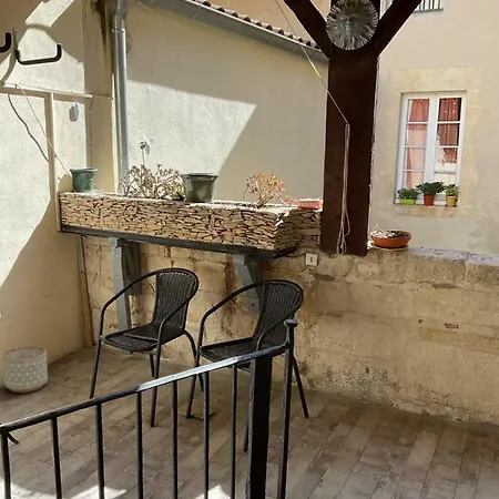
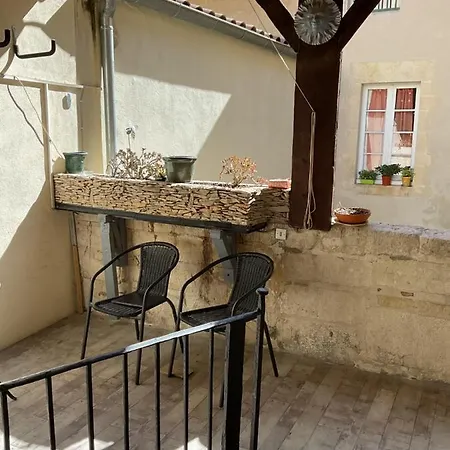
- planter [2,345,49,394]
